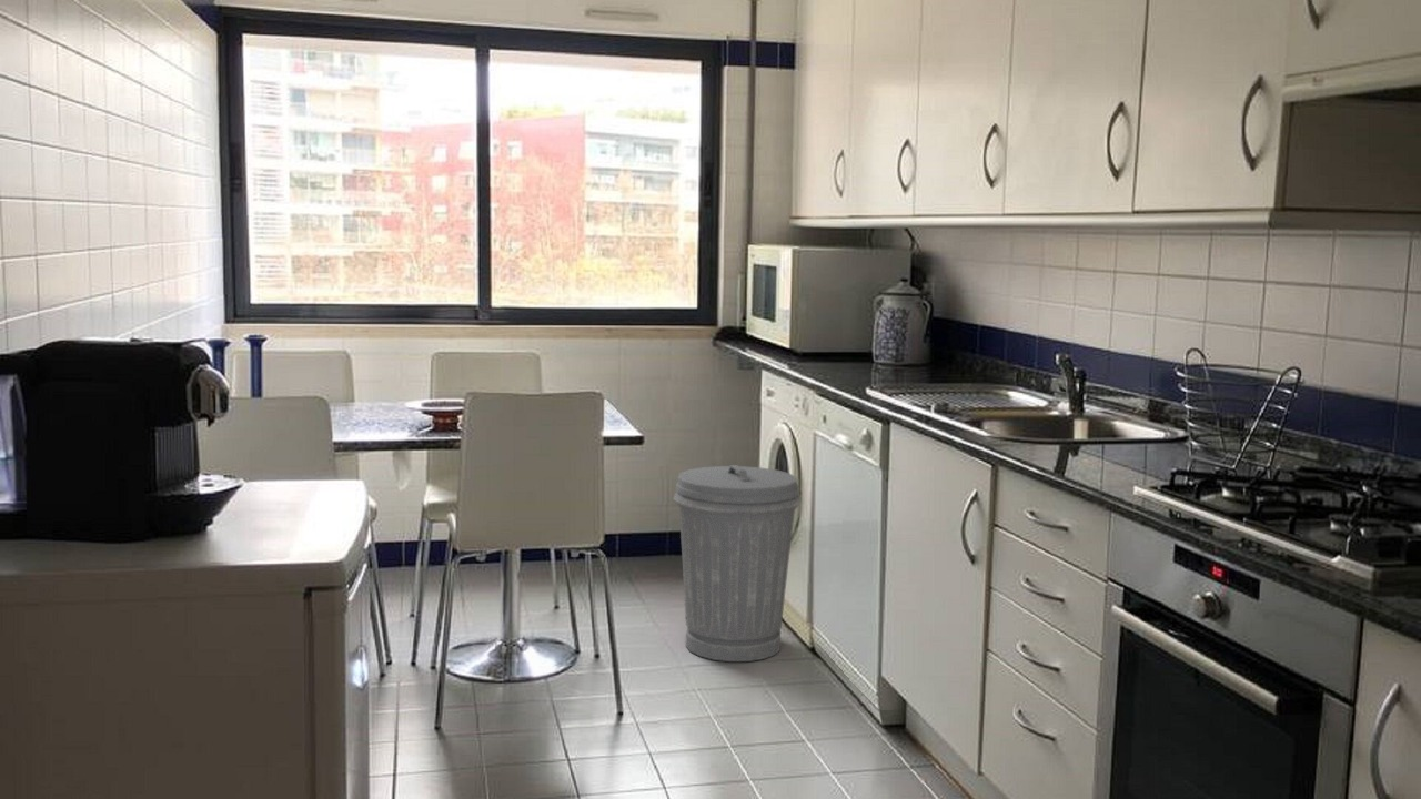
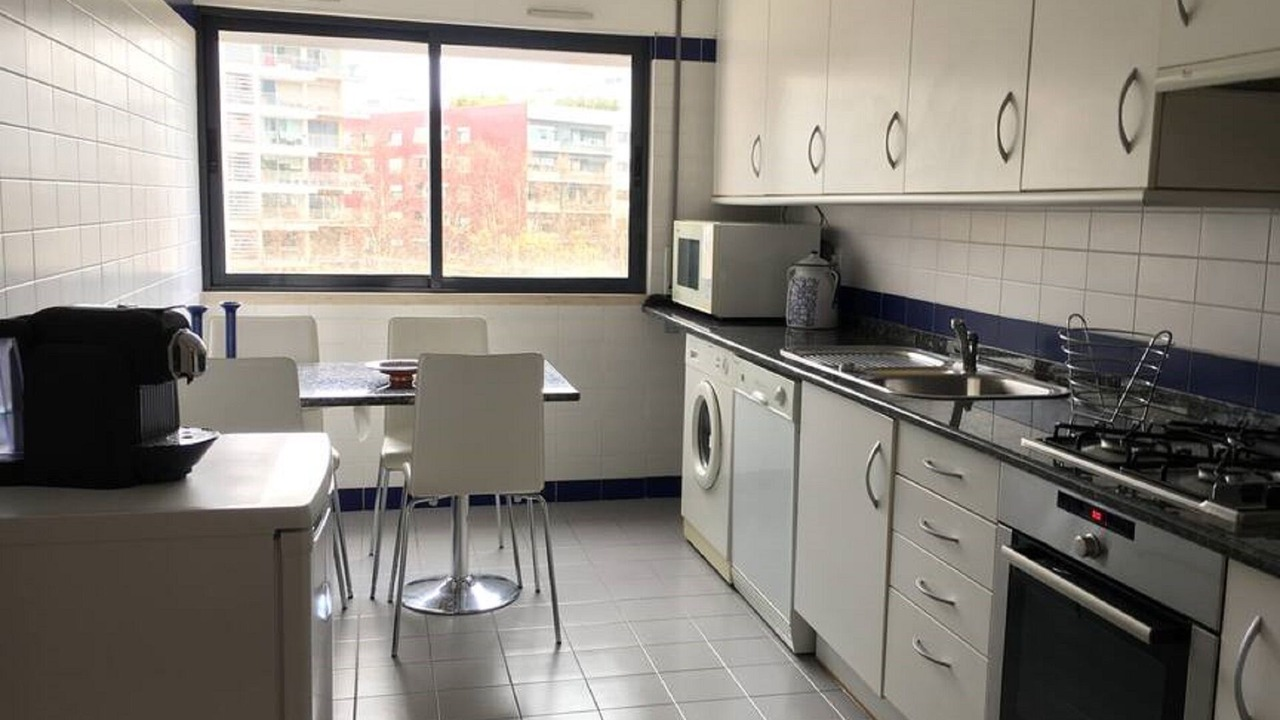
- trash can [672,464,802,663]
